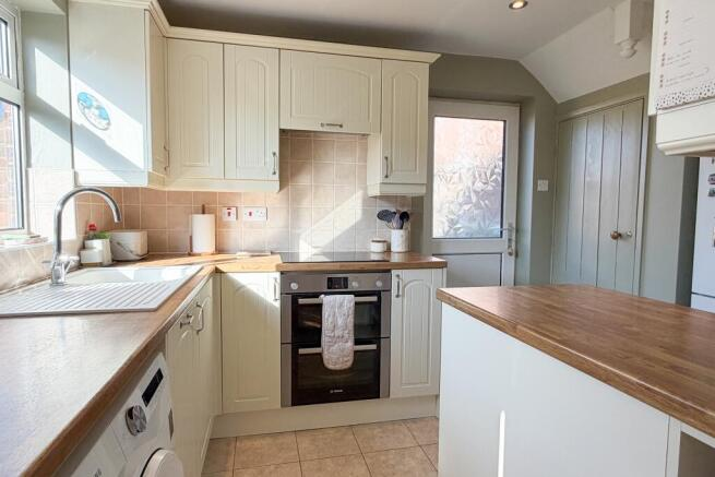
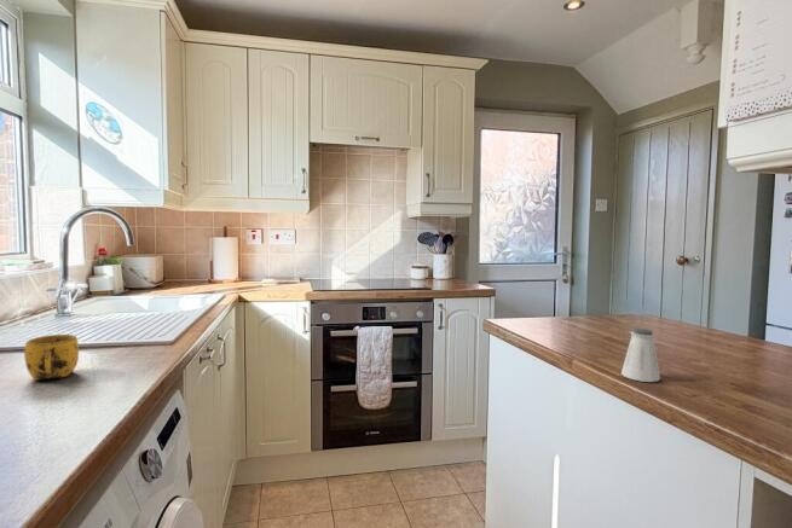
+ mug [23,333,80,382]
+ saltshaker [620,327,661,383]
